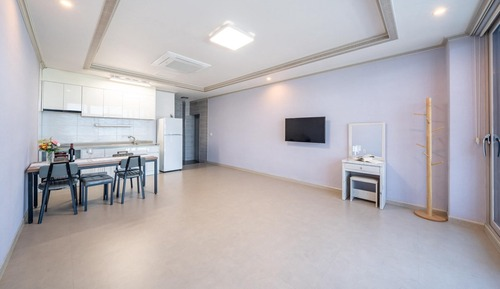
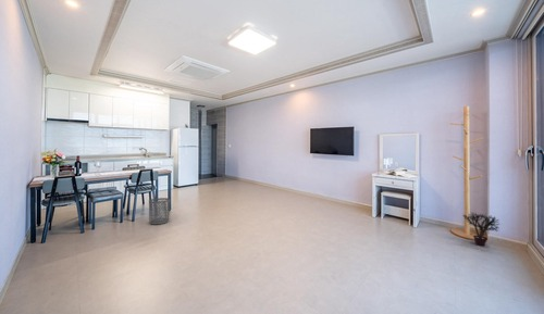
+ waste bin [148,197,171,225]
+ potted plant [462,211,500,247]
